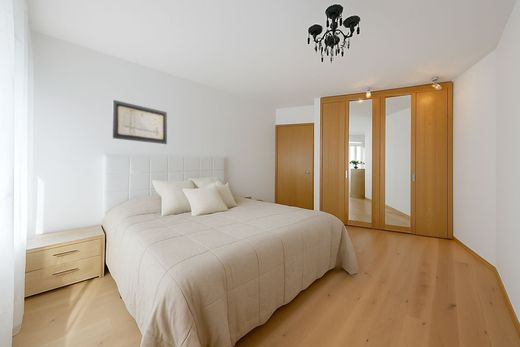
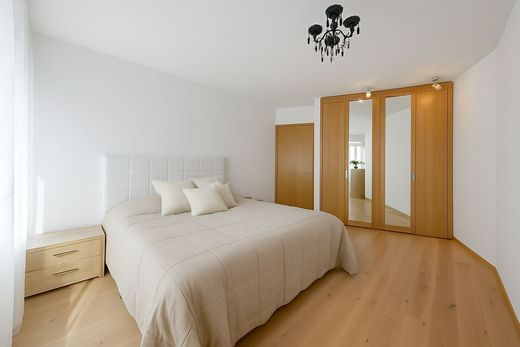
- wall art [112,99,168,145]
